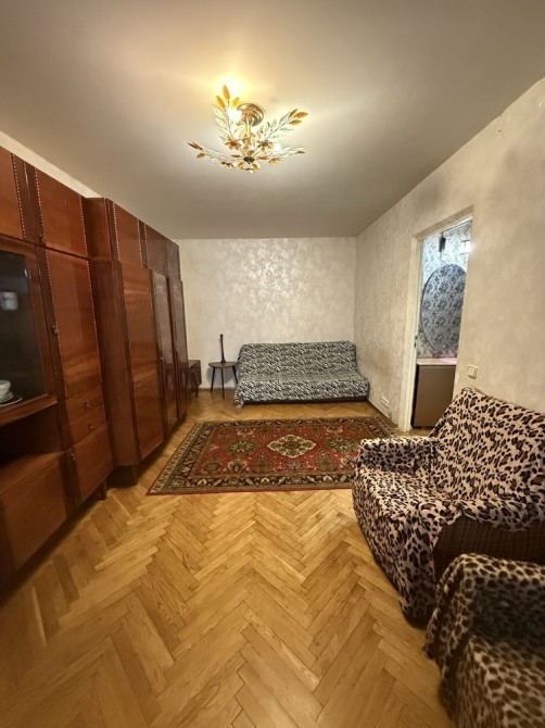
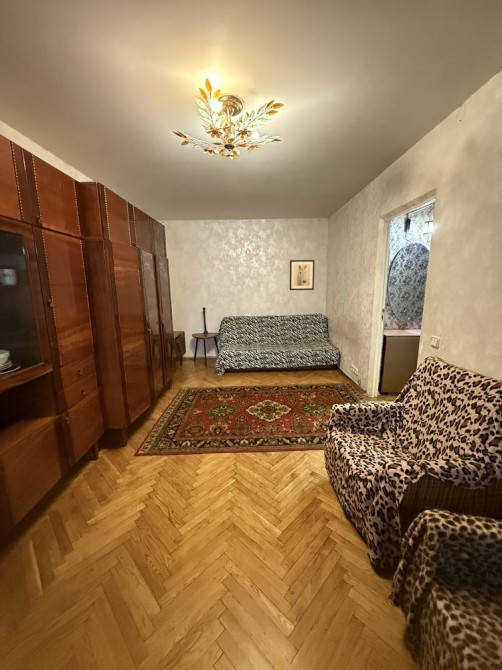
+ wall art [289,259,316,291]
